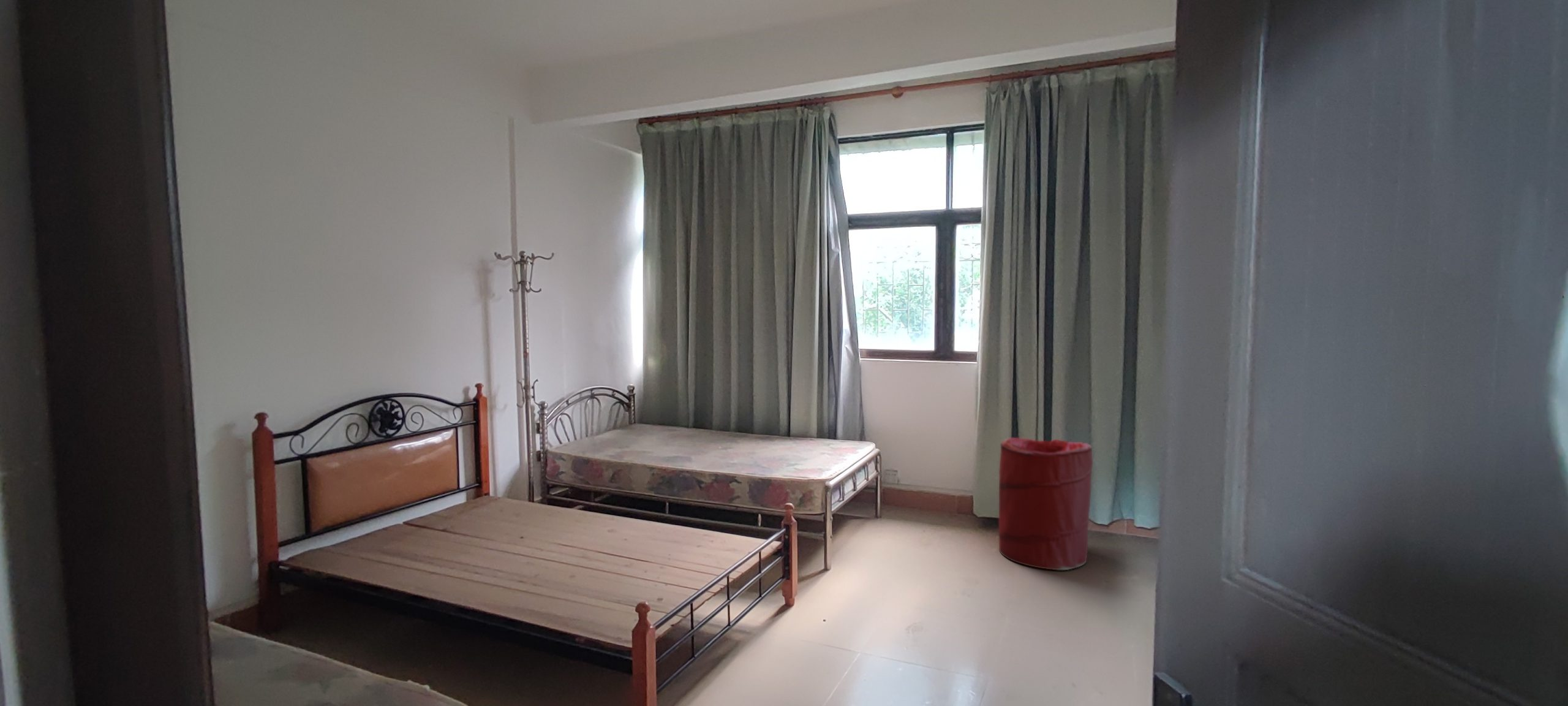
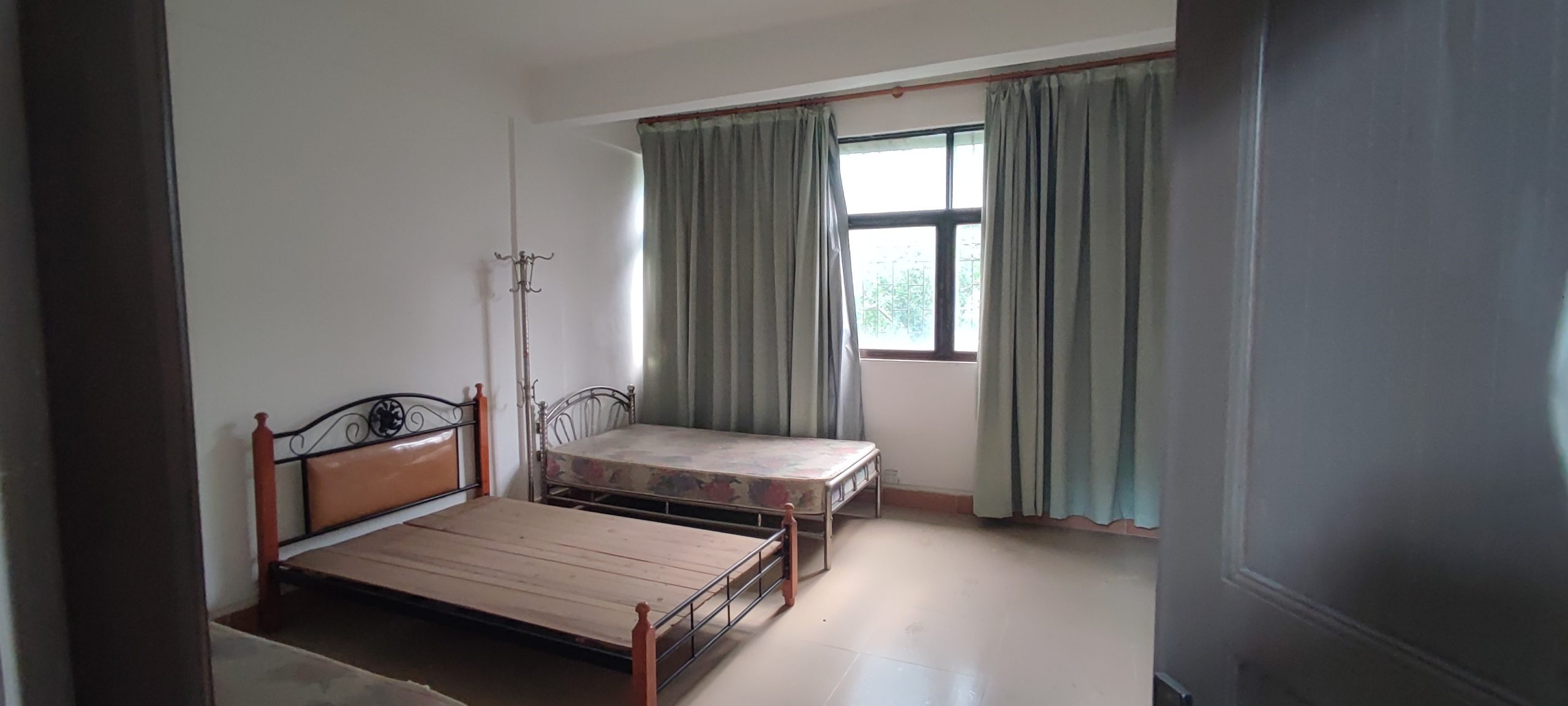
- laundry hamper [998,437,1093,571]
